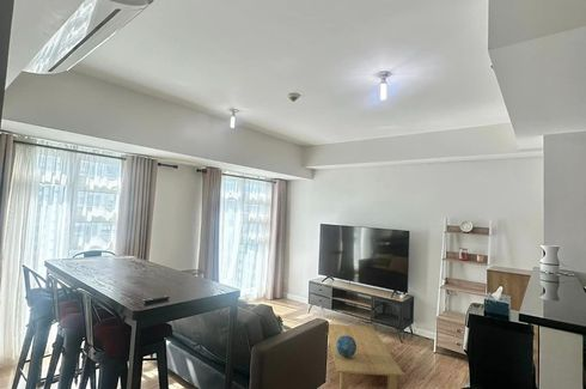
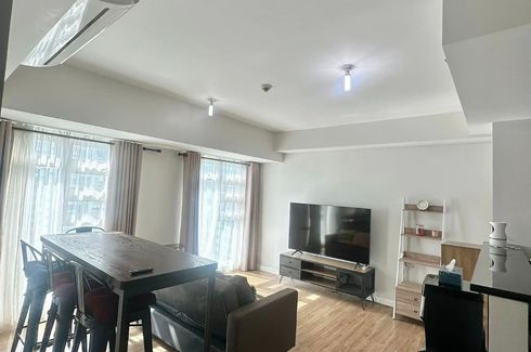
- decorative sphere [336,335,356,358]
- coffee table [328,323,405,389]
